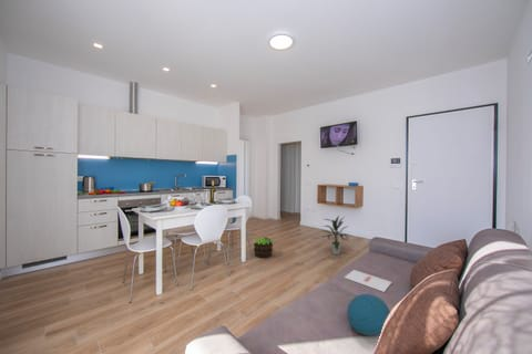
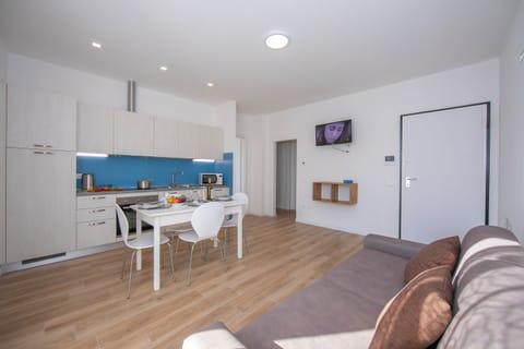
- cushion [347,293,391,336]
- magazine [344,269,392,293]
- indoor plant [321,215,351,256]
- potted plant [253,236,274,259]
